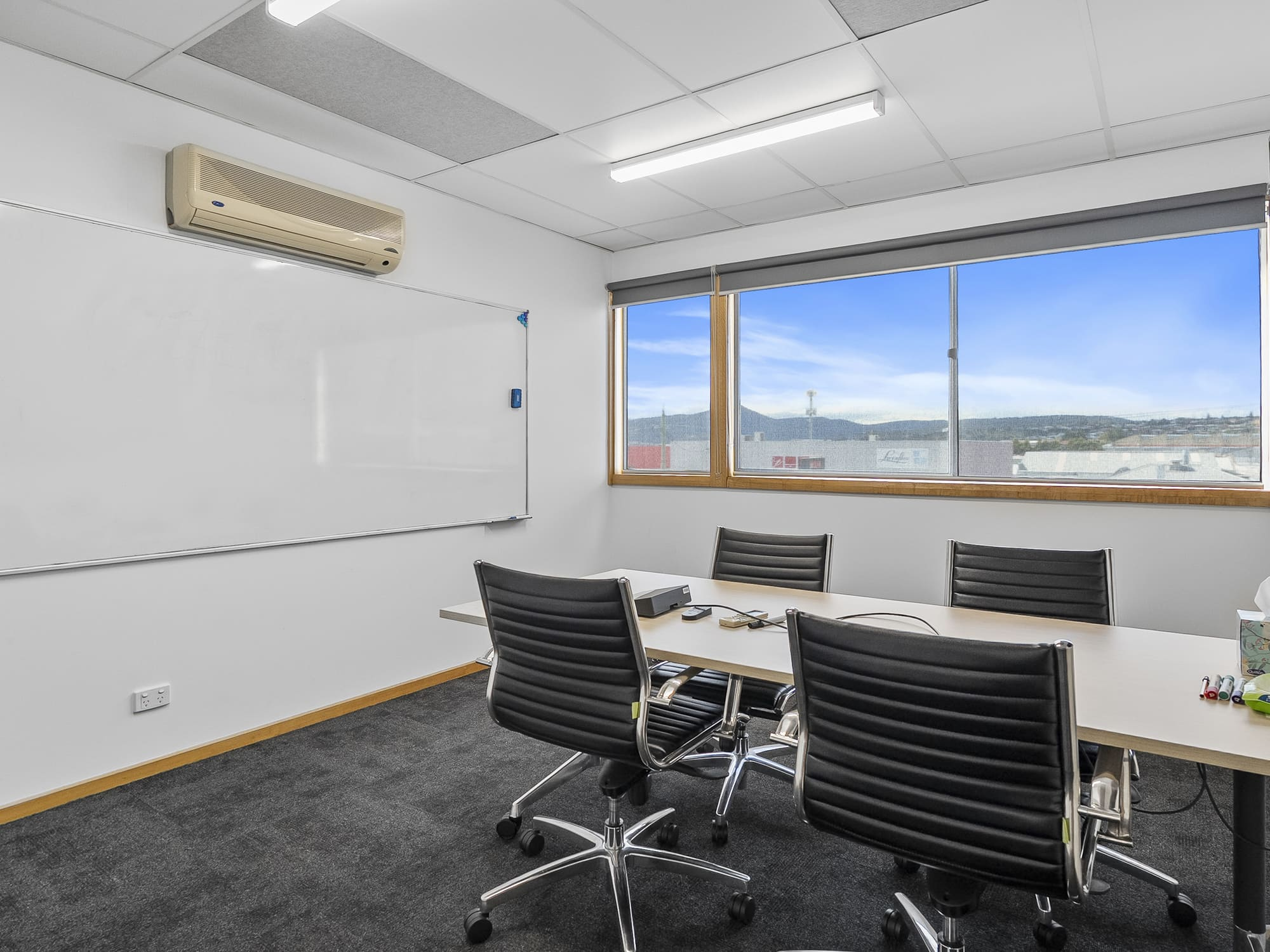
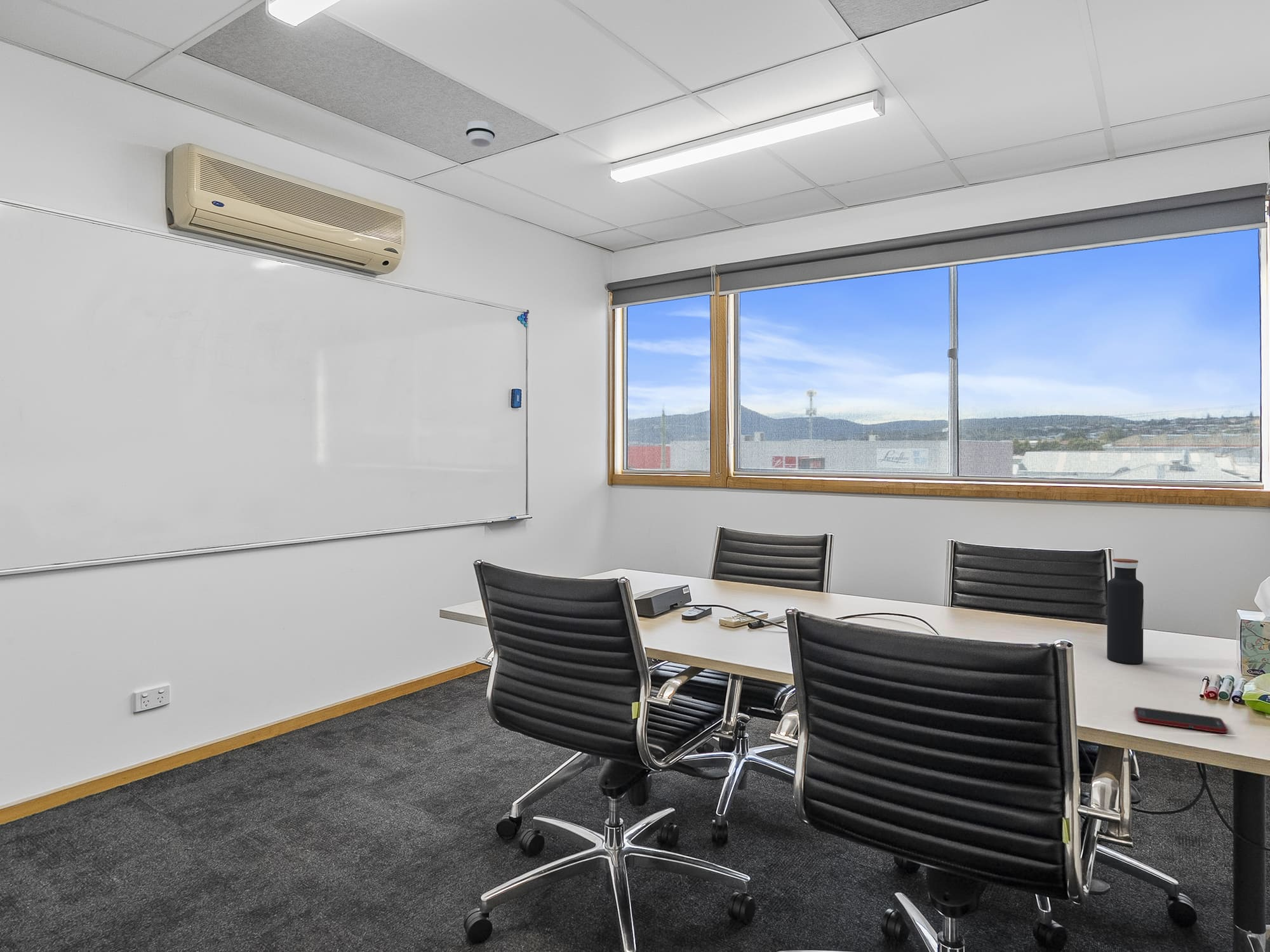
+ smoke detector [465,120,496,148]
+ water bottle [1106,558,1144,664]
+ cell phone [1133,706,1228,734]
